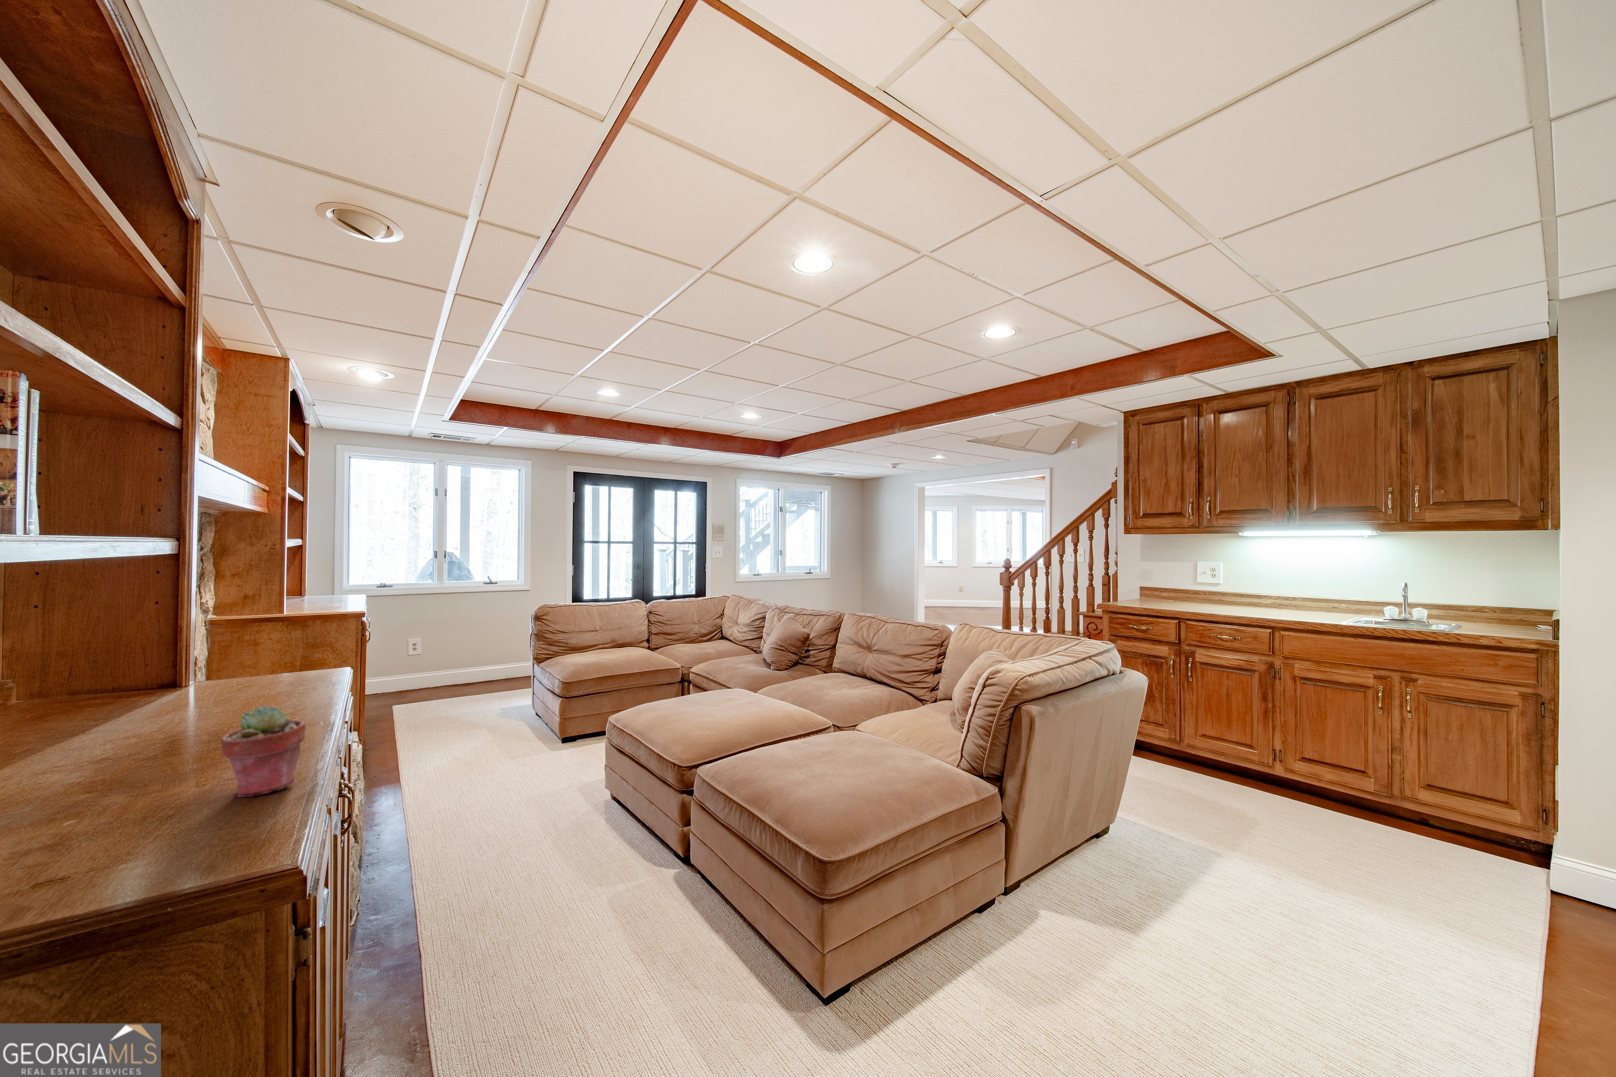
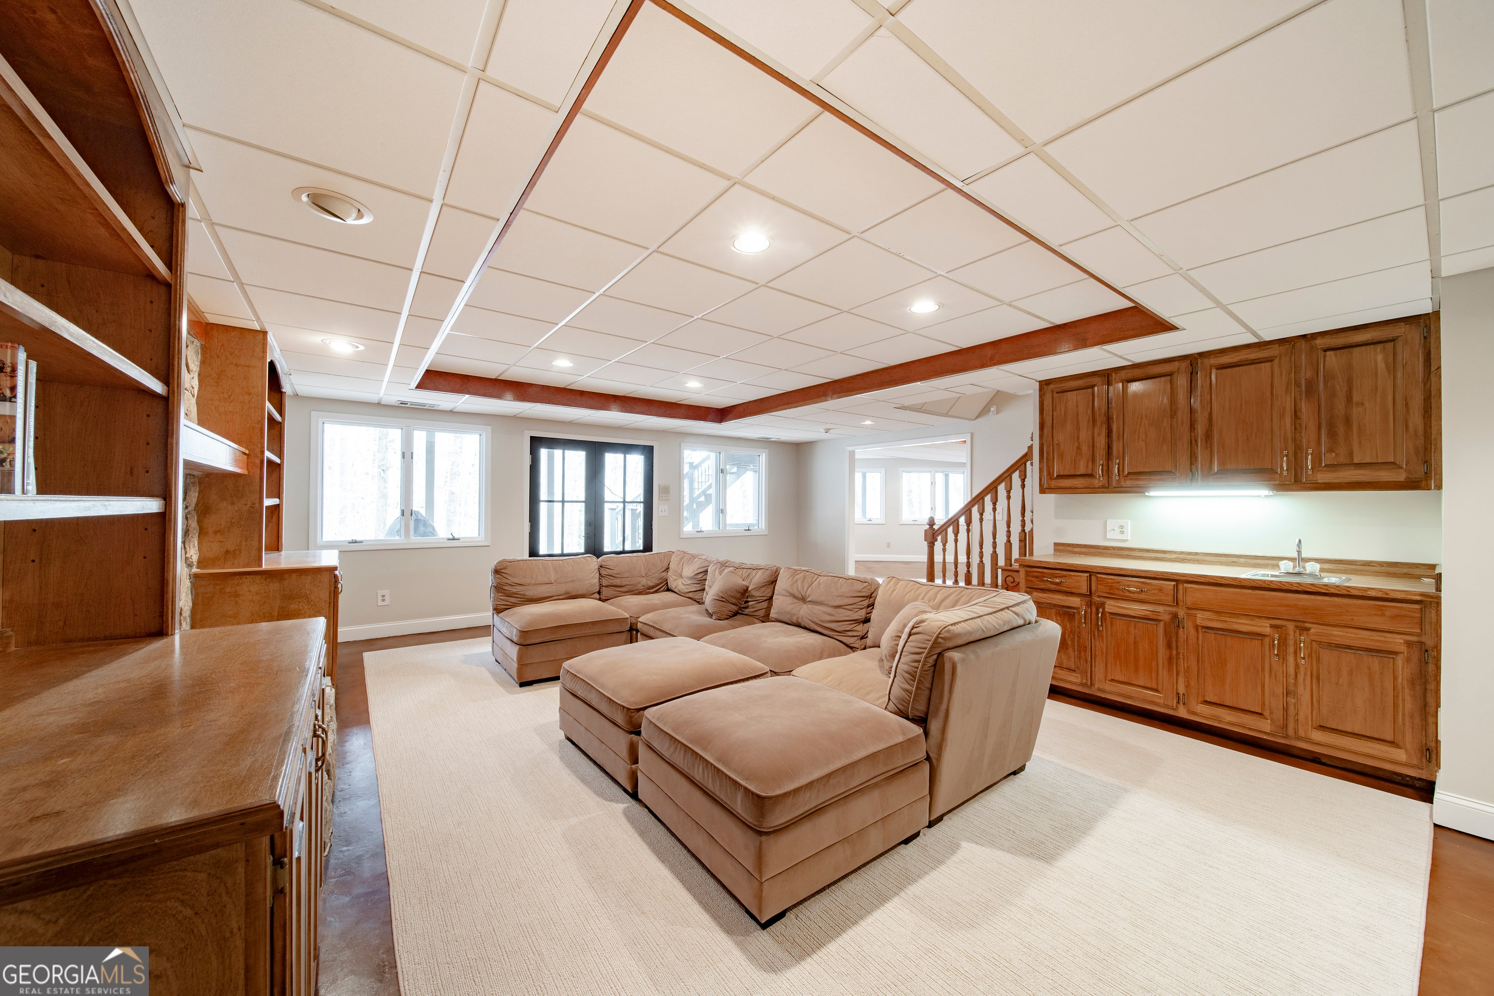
- potted succulent [220,704,307,798]
